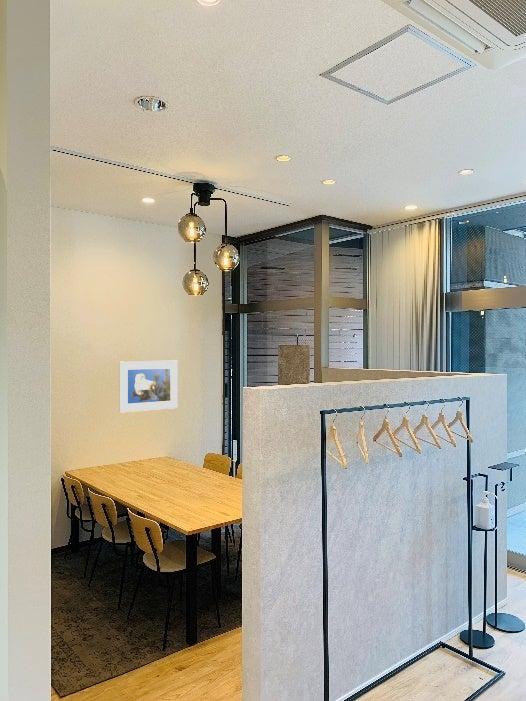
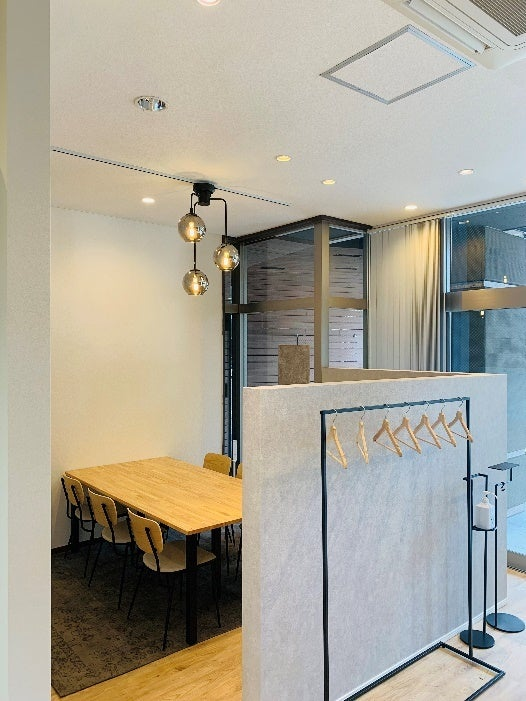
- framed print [118,360,179,413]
